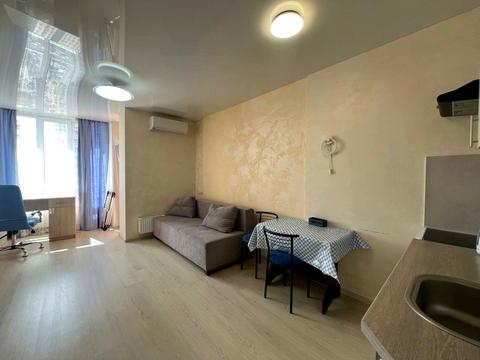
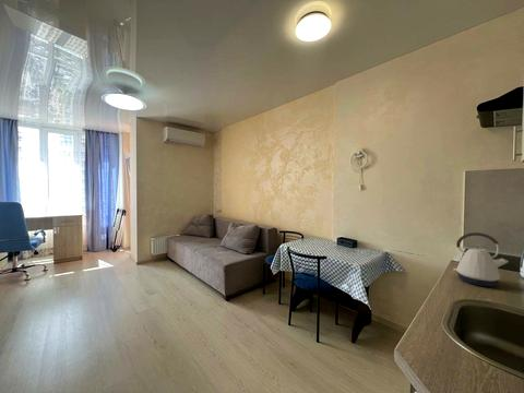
+ kettle [452,231,510,287]
